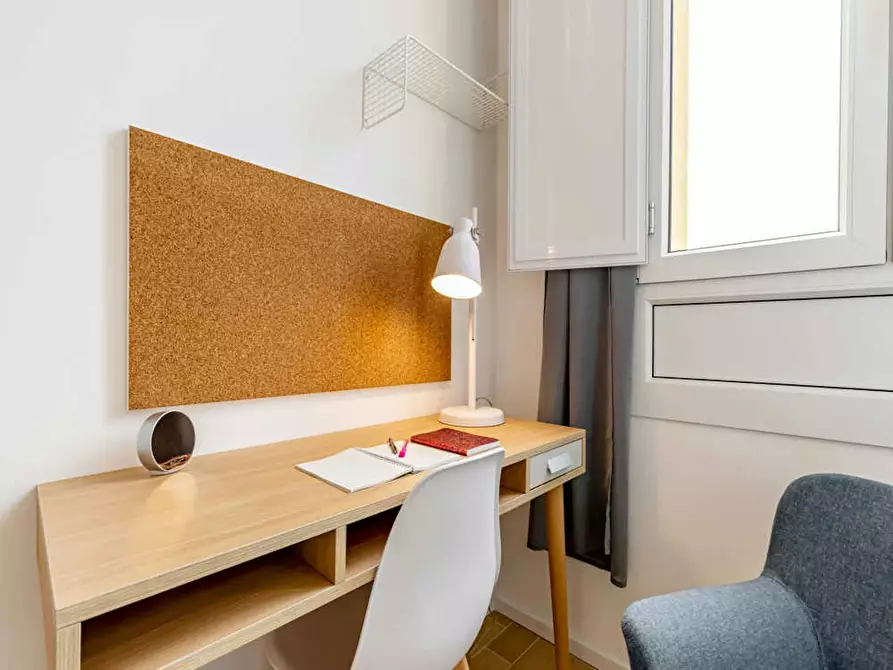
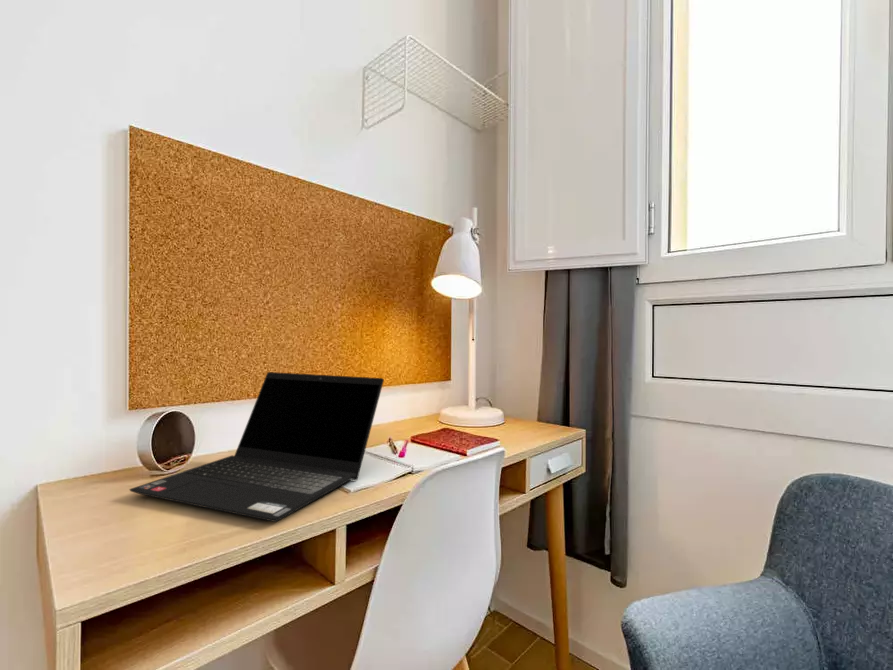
+ laptop computer [128,371,385,523]
